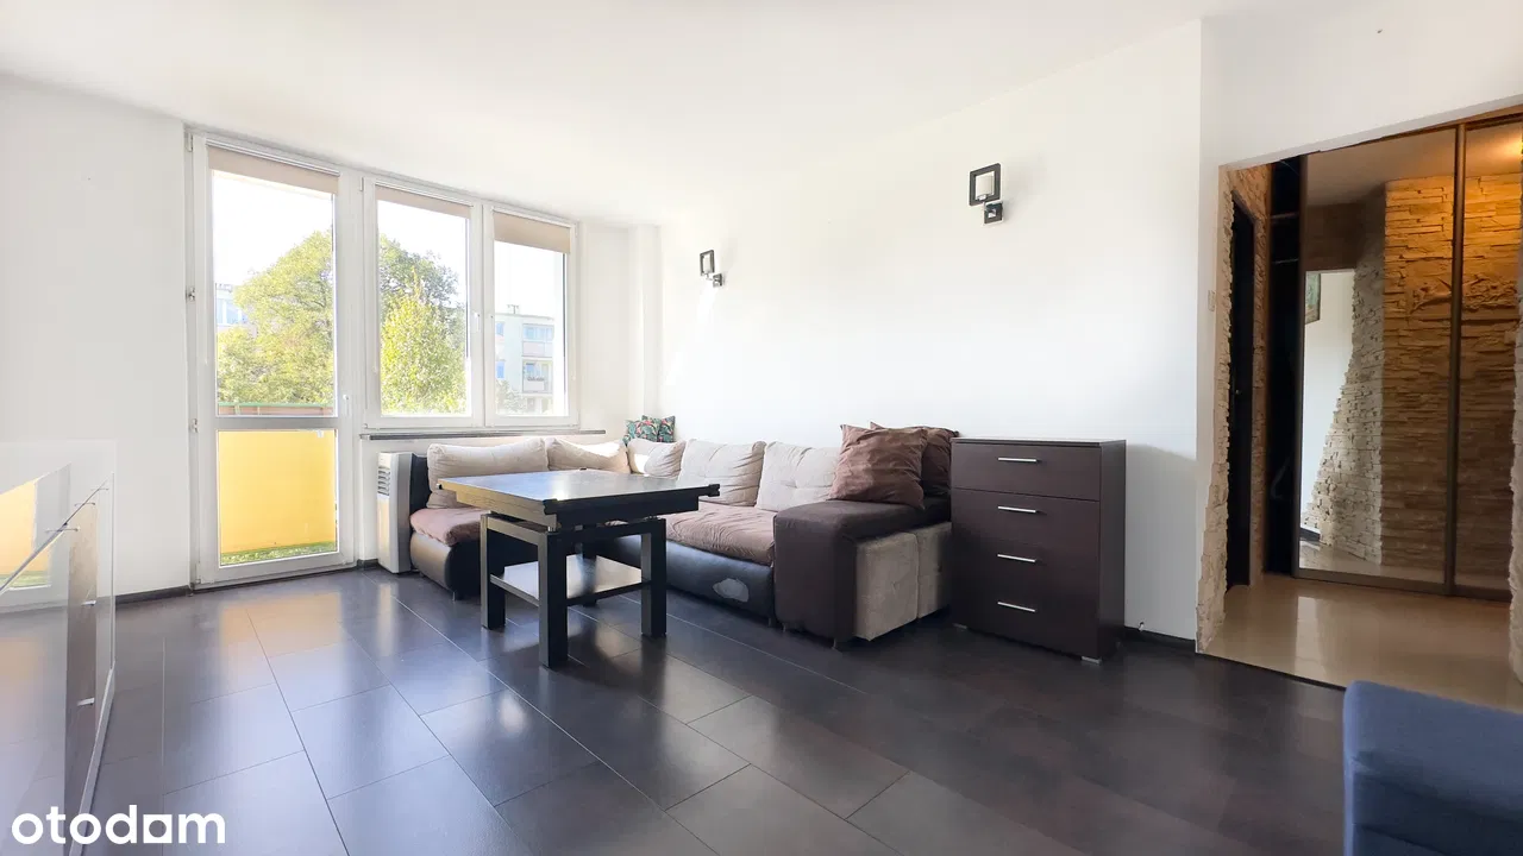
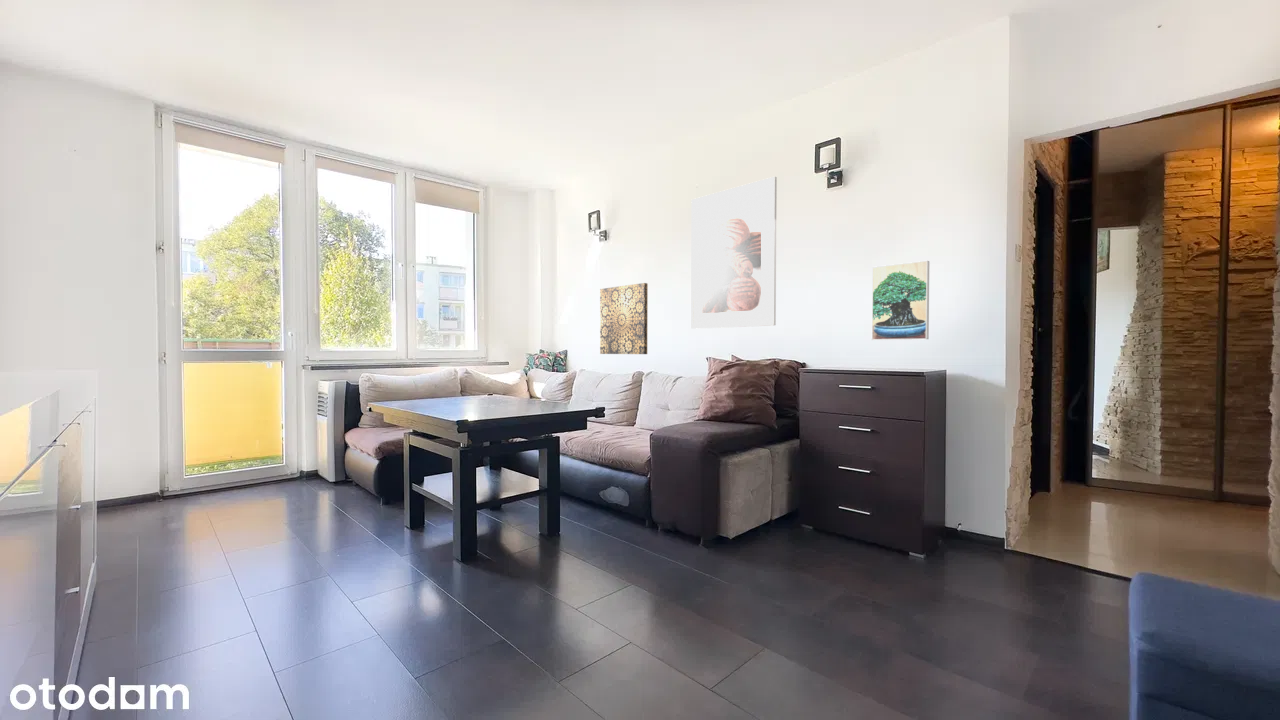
+ wall art [599,282,649,355]
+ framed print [871,260,930,341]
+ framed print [690,176,778,330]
